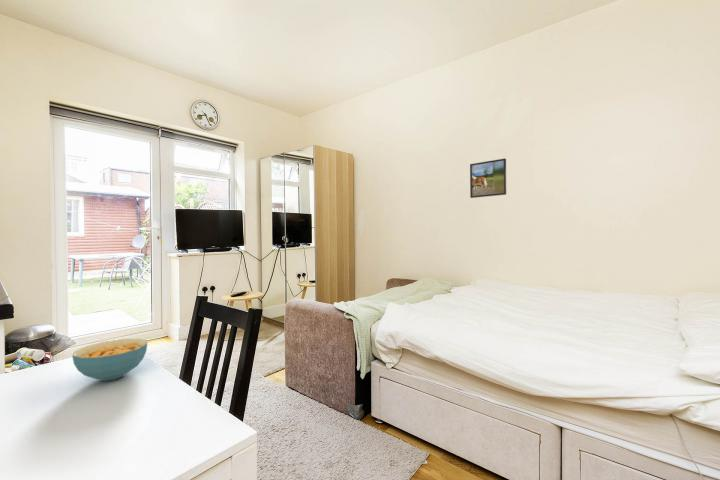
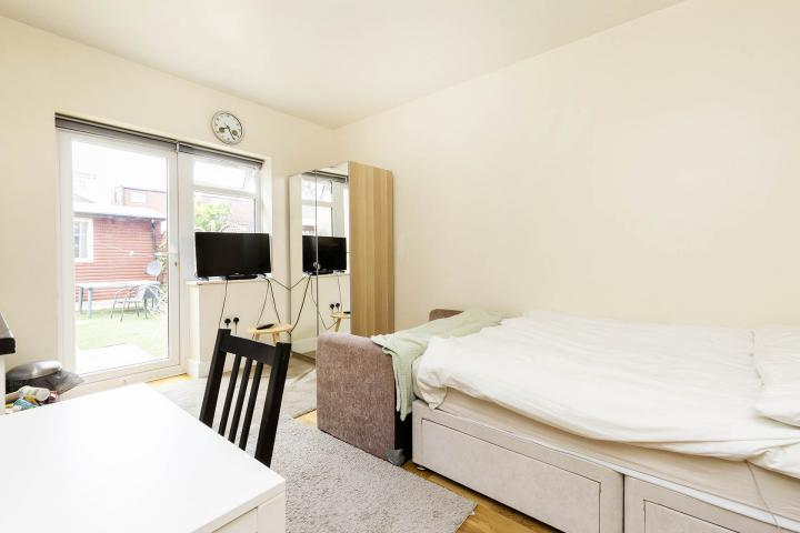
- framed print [469,157,507,199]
- cereal bowl [71,337,148,382]
